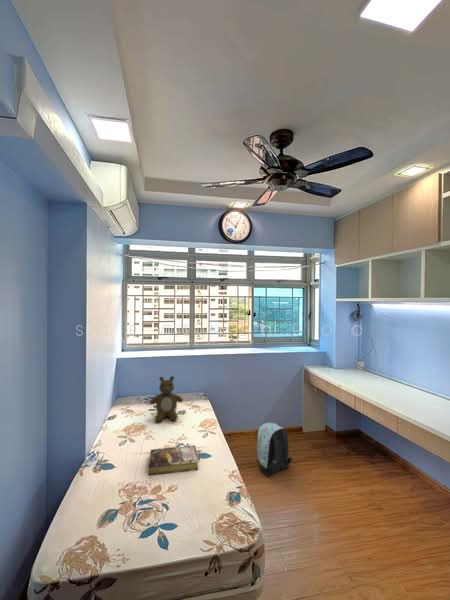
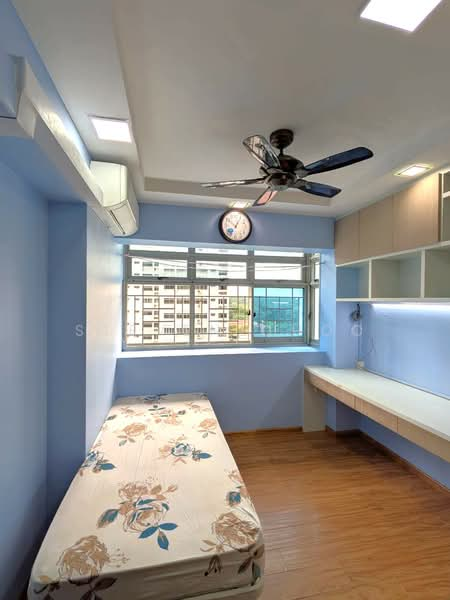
- book [147,445,199,476]
- backpack [256,422,293,477]
- teddy bear [149,375,184,423]
